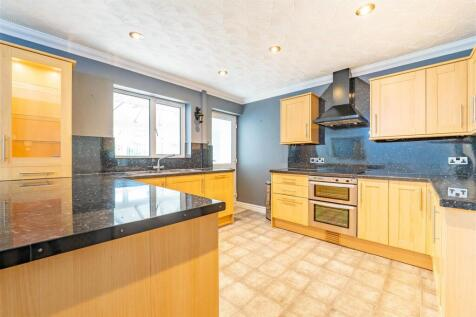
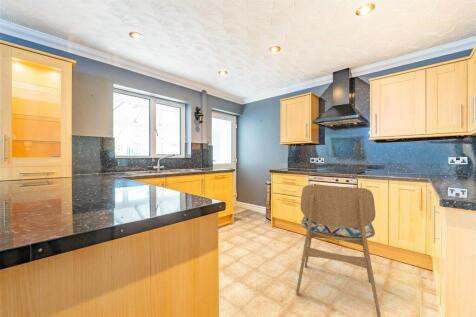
+ dining chair [295,184,382,317]
